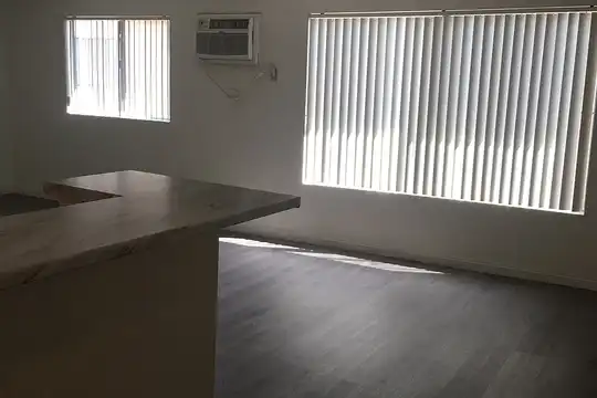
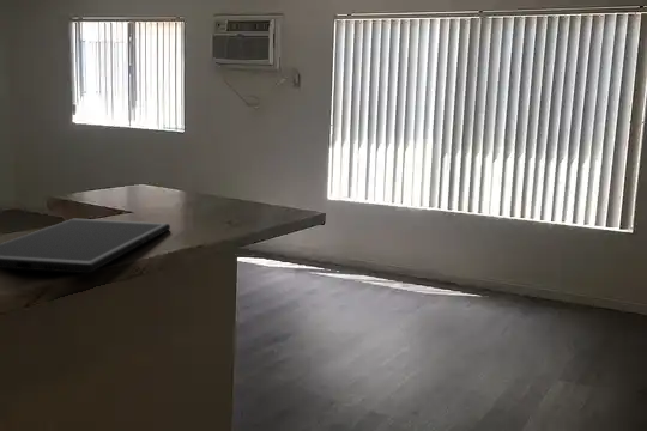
+ cutting board [0,218,171,274]
